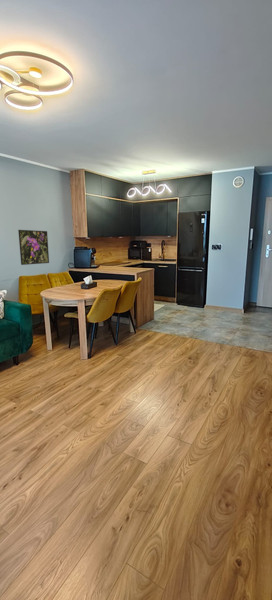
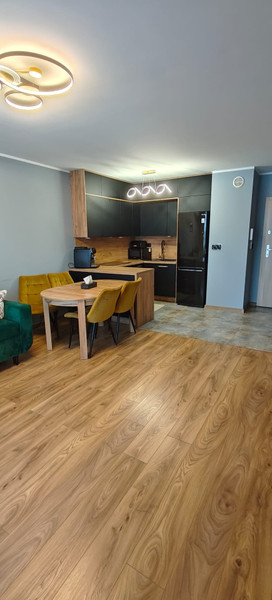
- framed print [17,229,50,266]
